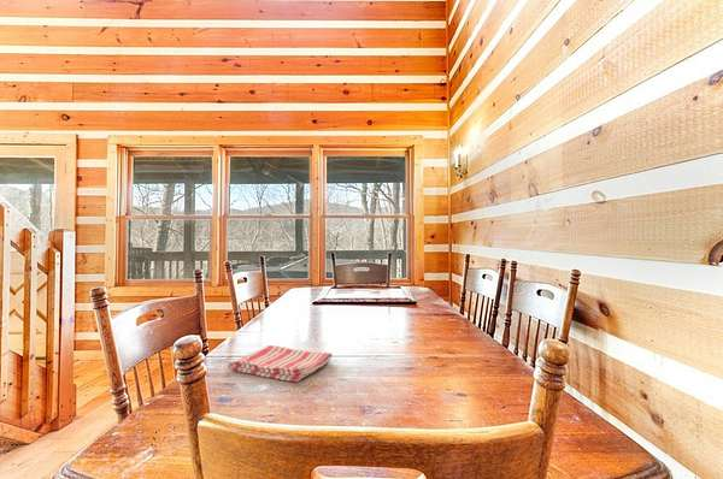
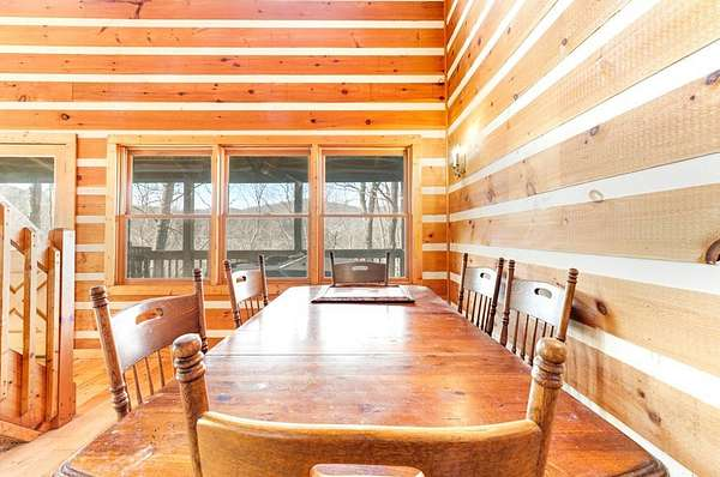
- dish towel [227,344,334,383]
